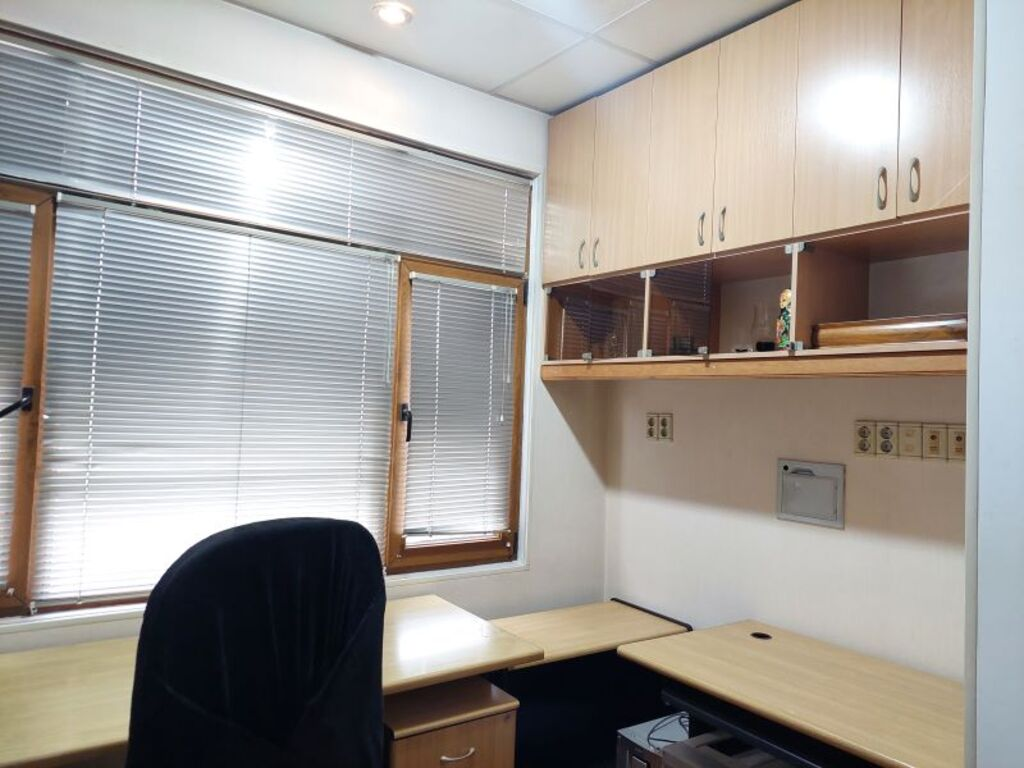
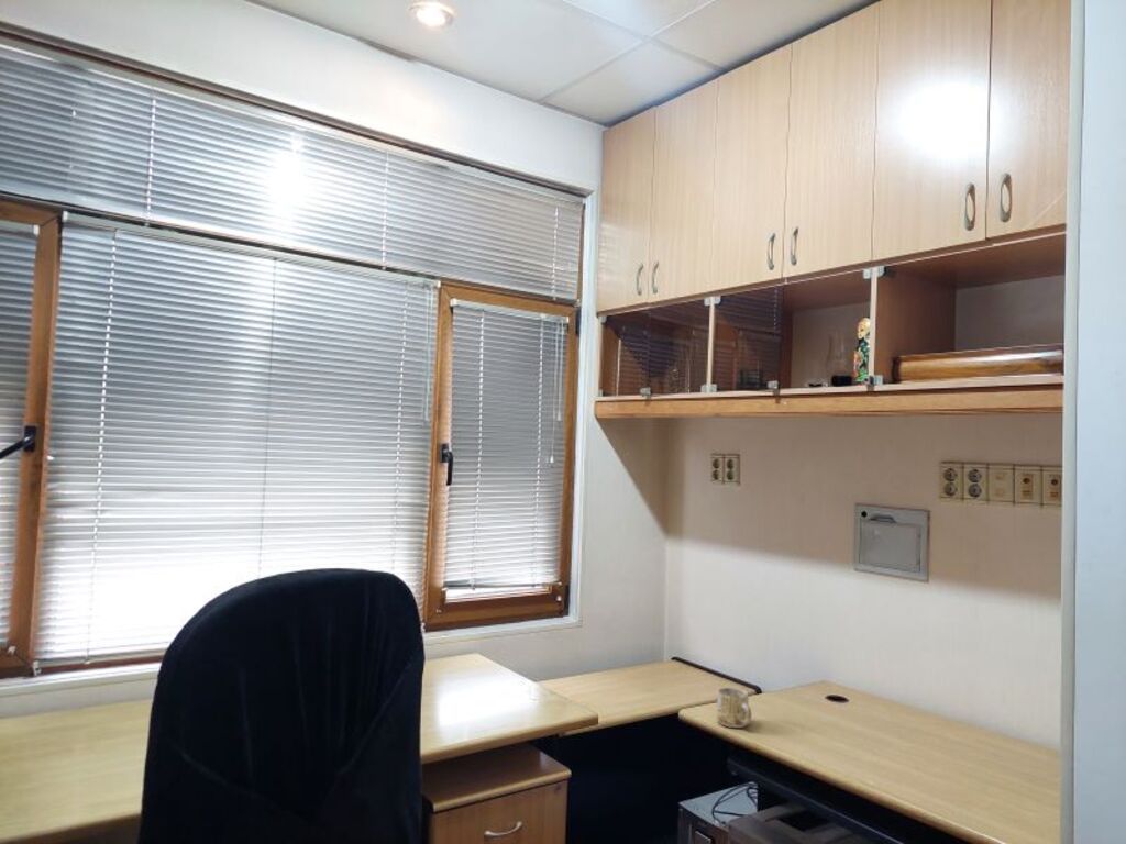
+ mug [716,687,752,729]
